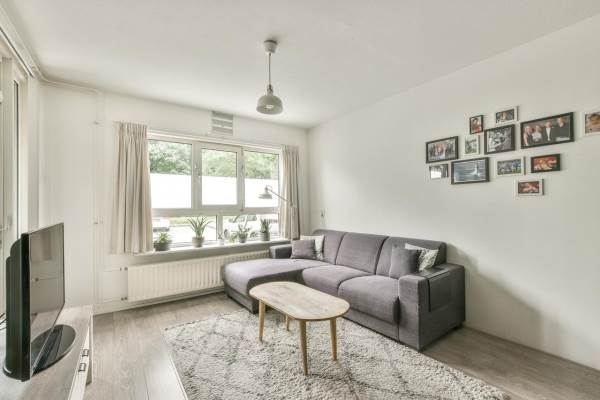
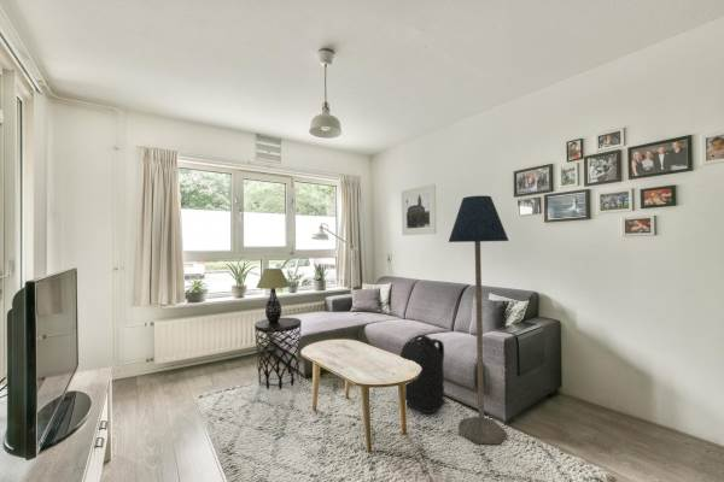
+ table lamp [255,268,291,323]
+ floor lamp [448,194,510,445]
+ backpack [399,334,450,415]
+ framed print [401,183,438,236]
+ side table [253,317,303,390]
